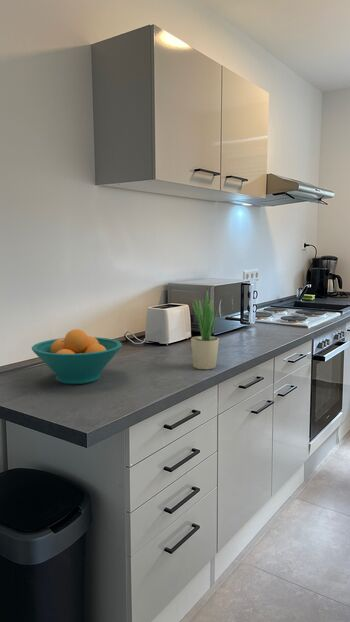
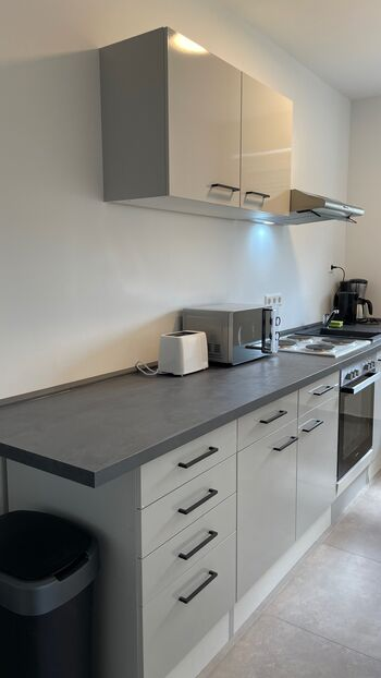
- potted plant [190,286,220,370]
- fruit bowl [31,328,123,385]
